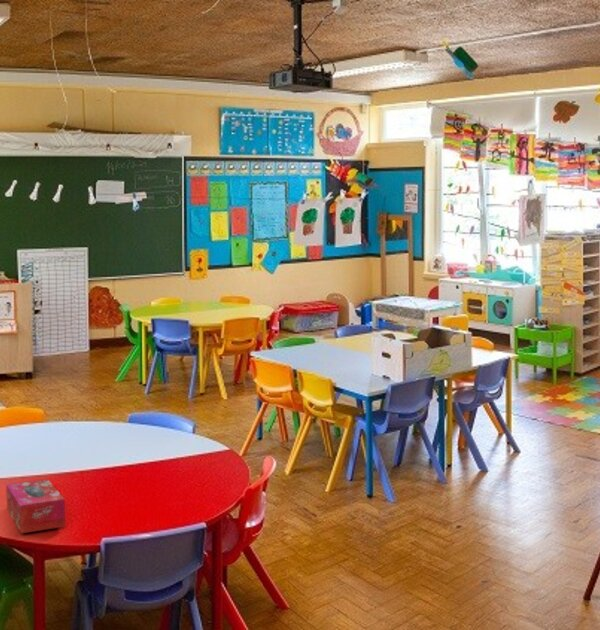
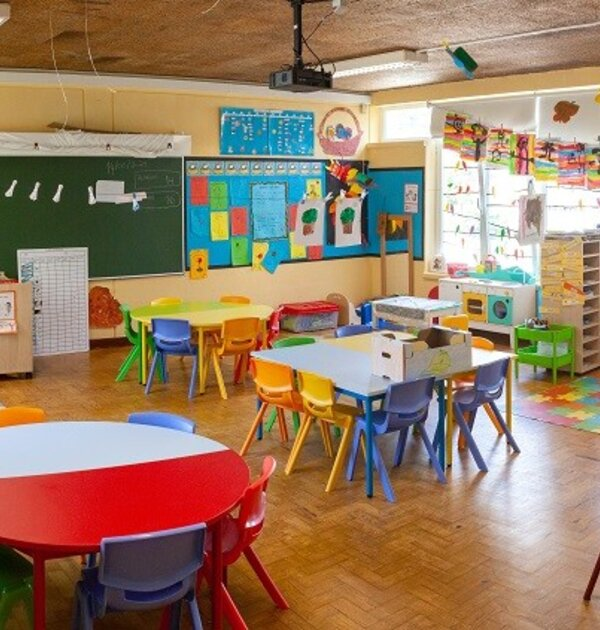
- tissue box [5,478,66,534]
